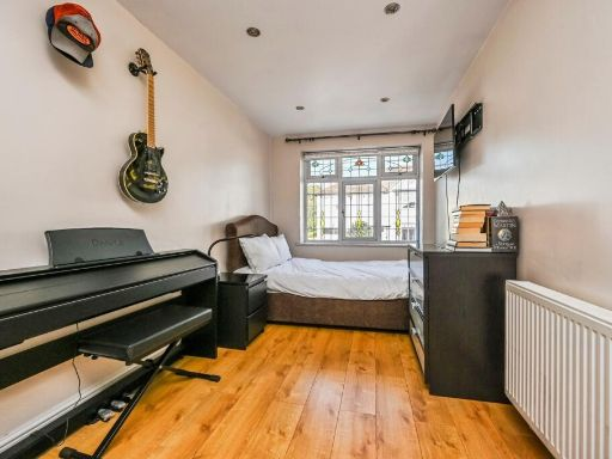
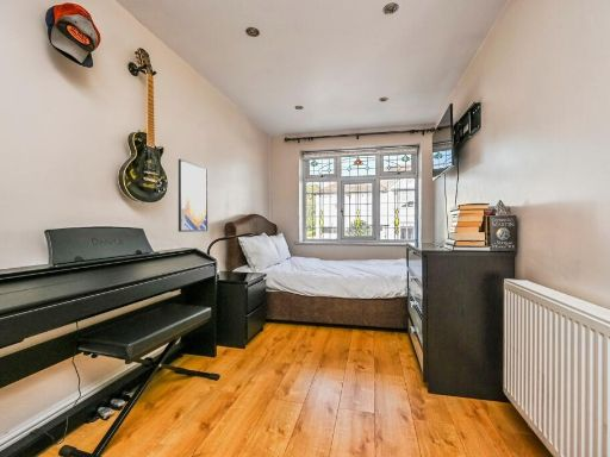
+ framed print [178,158,208,233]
